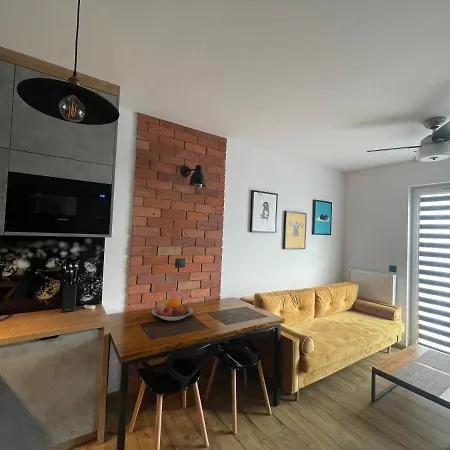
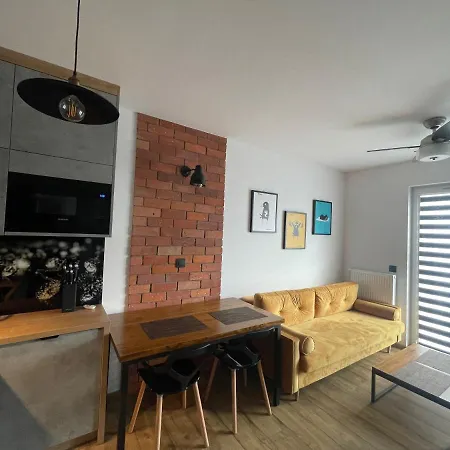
- fruit bowl [151,297,194,322]
